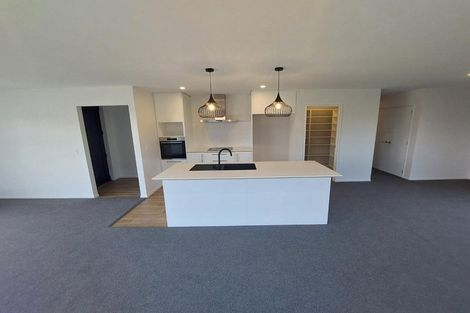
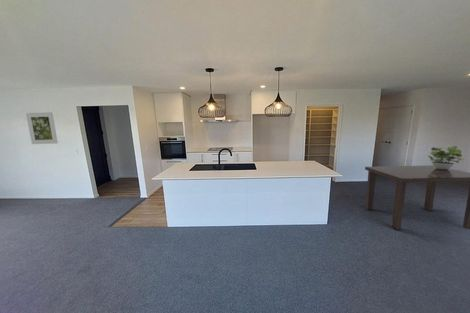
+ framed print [25,111,59,145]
+ dining table [364,164,470,230]
+ potted plant [427,145,463,169]
